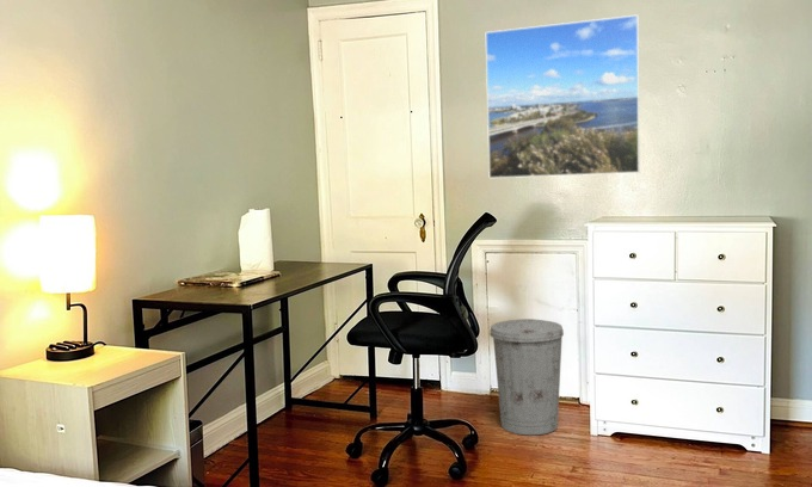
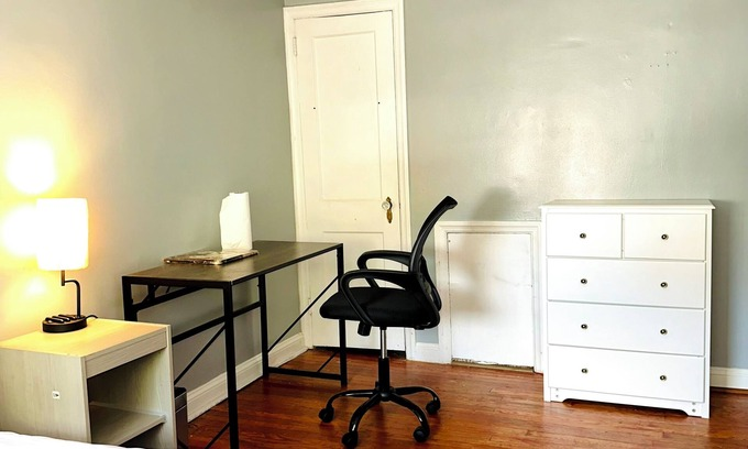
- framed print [485,13,641,179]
- trash can [488,318,565,437]
